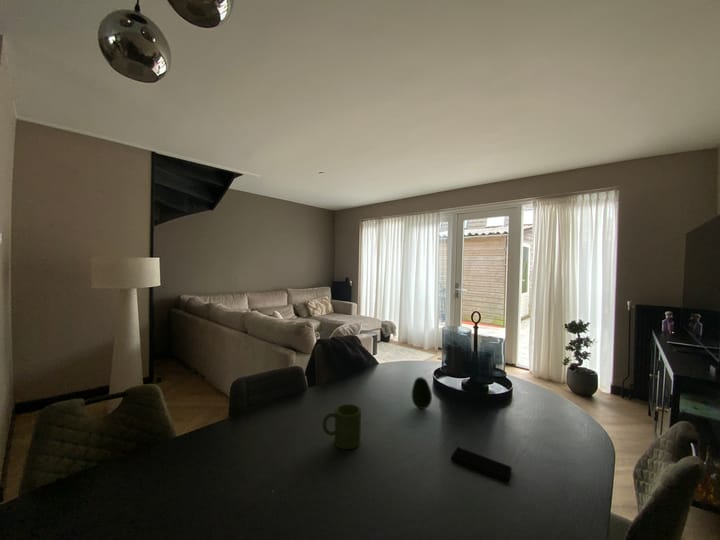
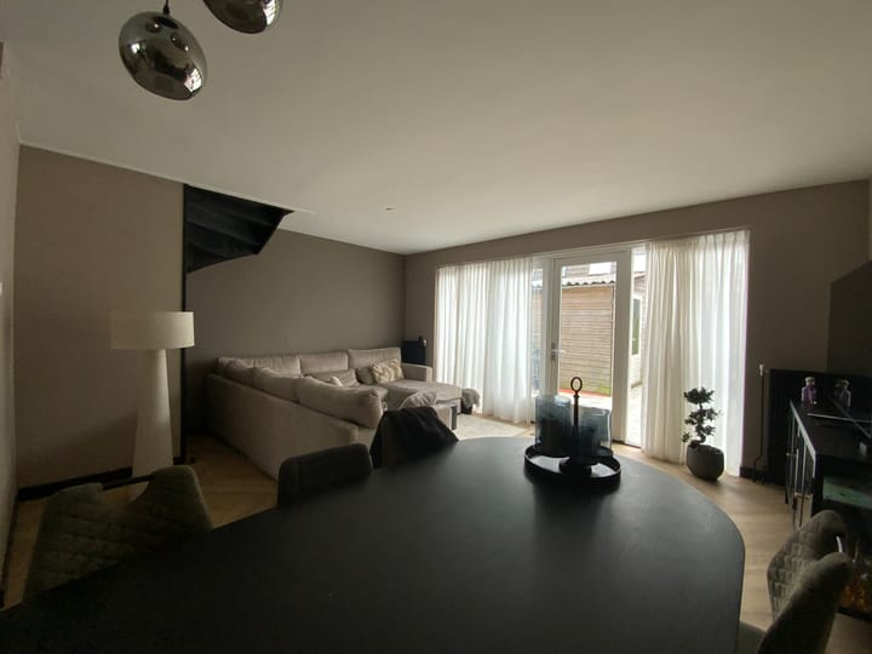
- mug [321,403,362,450]
- smartphone [450,446,513,483]
- fruit [411,376,433,410]
